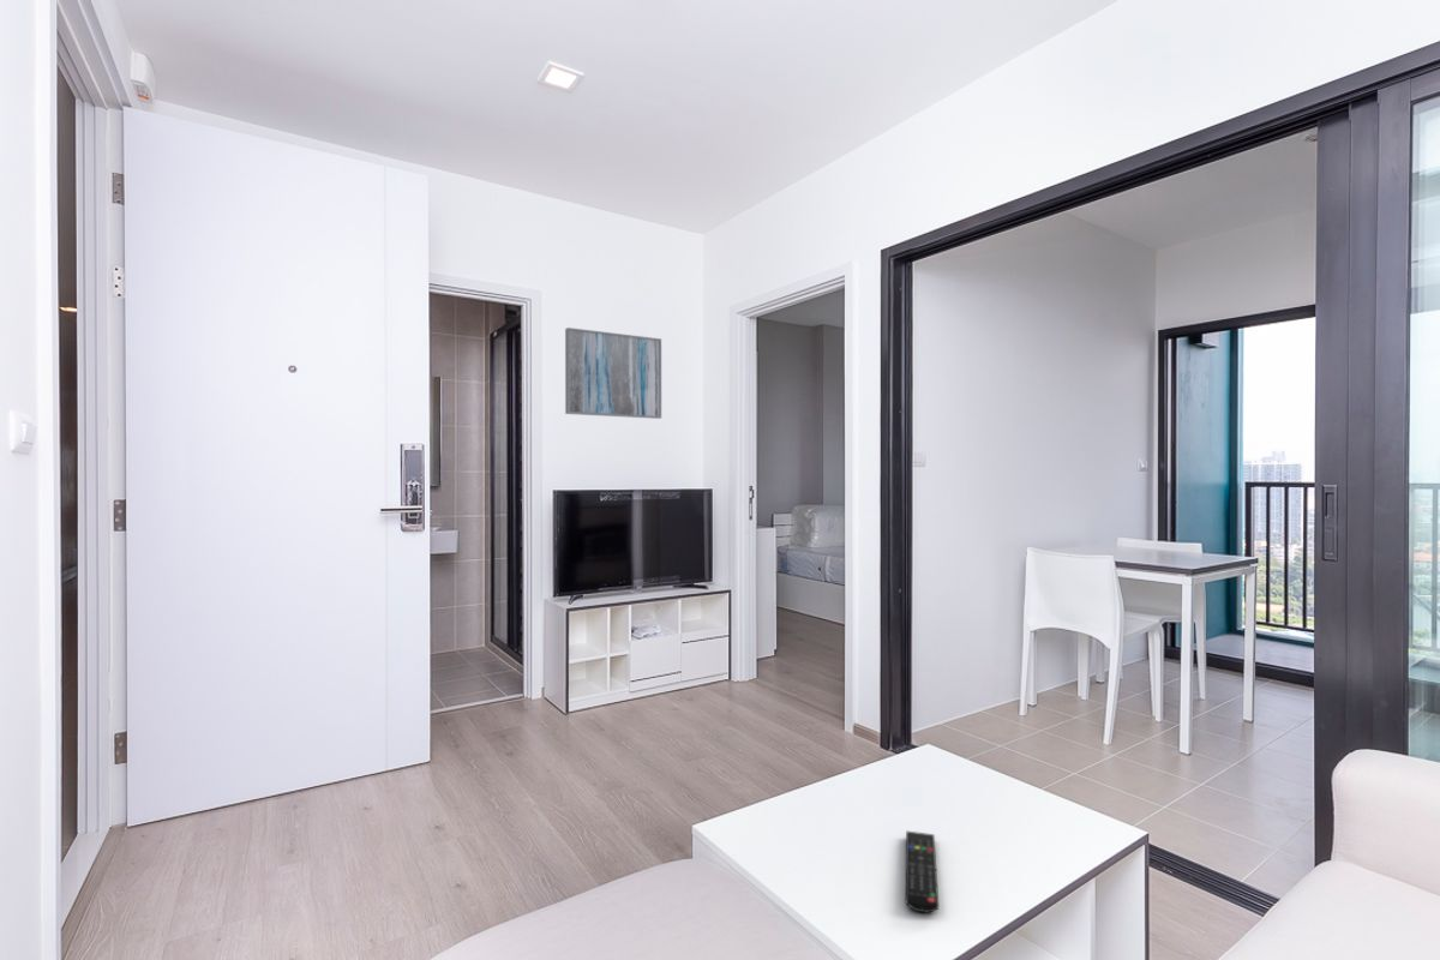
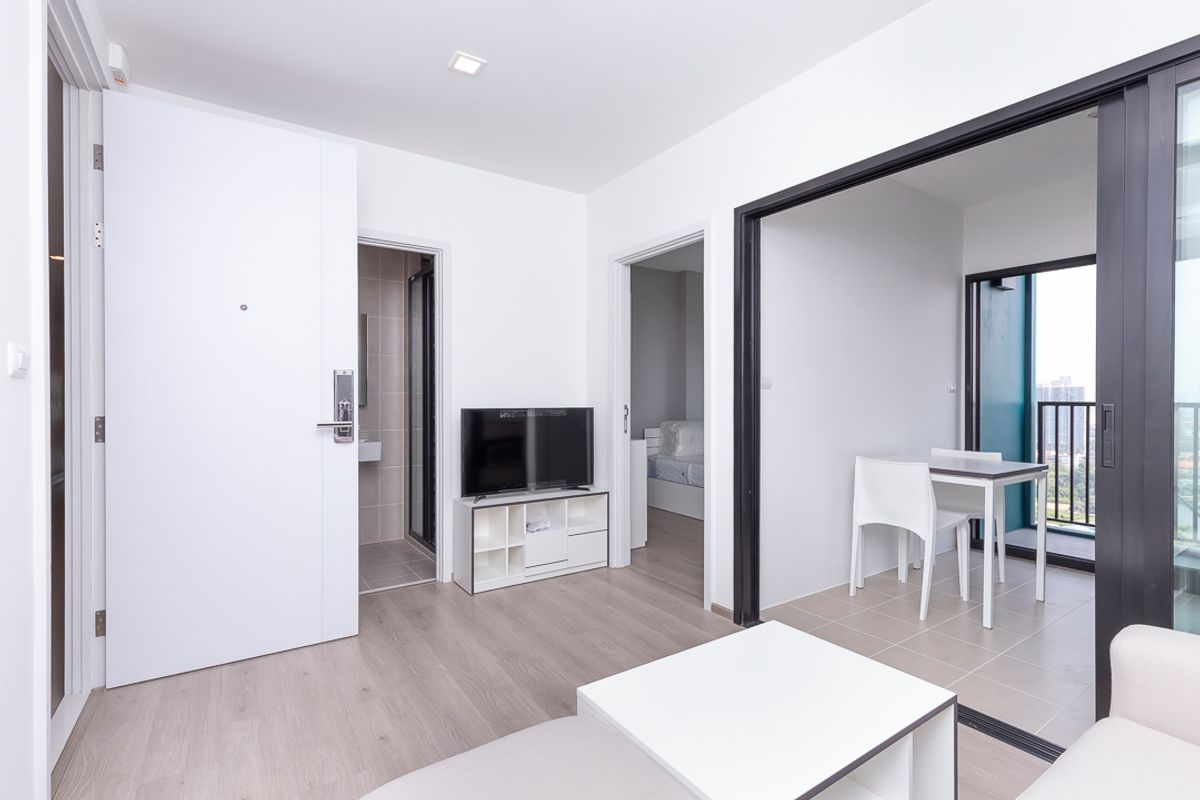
- wall art [564,326,662,420]
- remote control [905,830,940,914]
